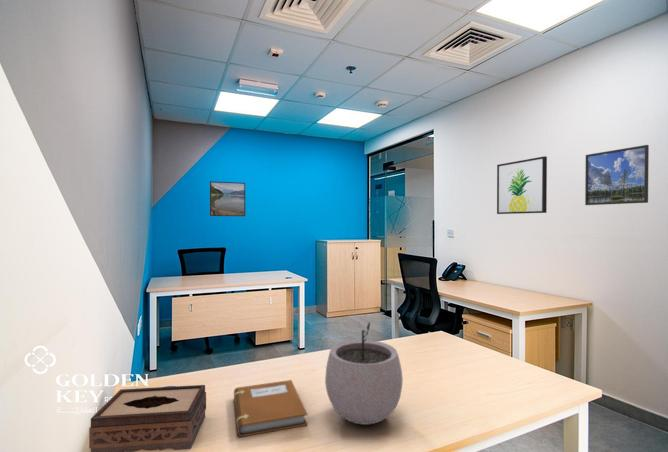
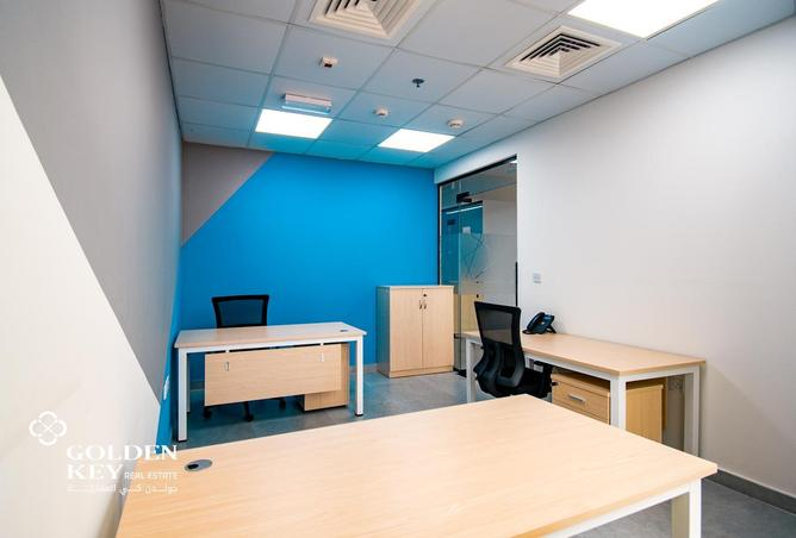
- wall art [496,155,548,215]
- plant pot [324,320,404,426]
- tissue box [88,384,207,452]
- notebook [233,379,308,438]
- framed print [209,180,246,217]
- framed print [584,144,650,206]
